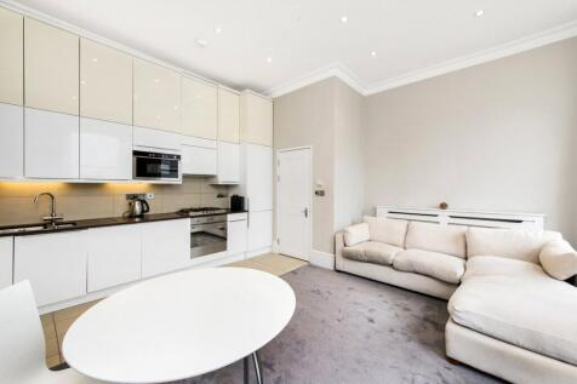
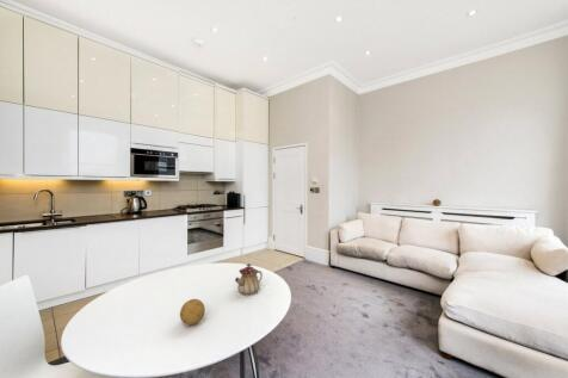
+ teapot [234,262,264,296]
+ fruit [179,298,206,327]
